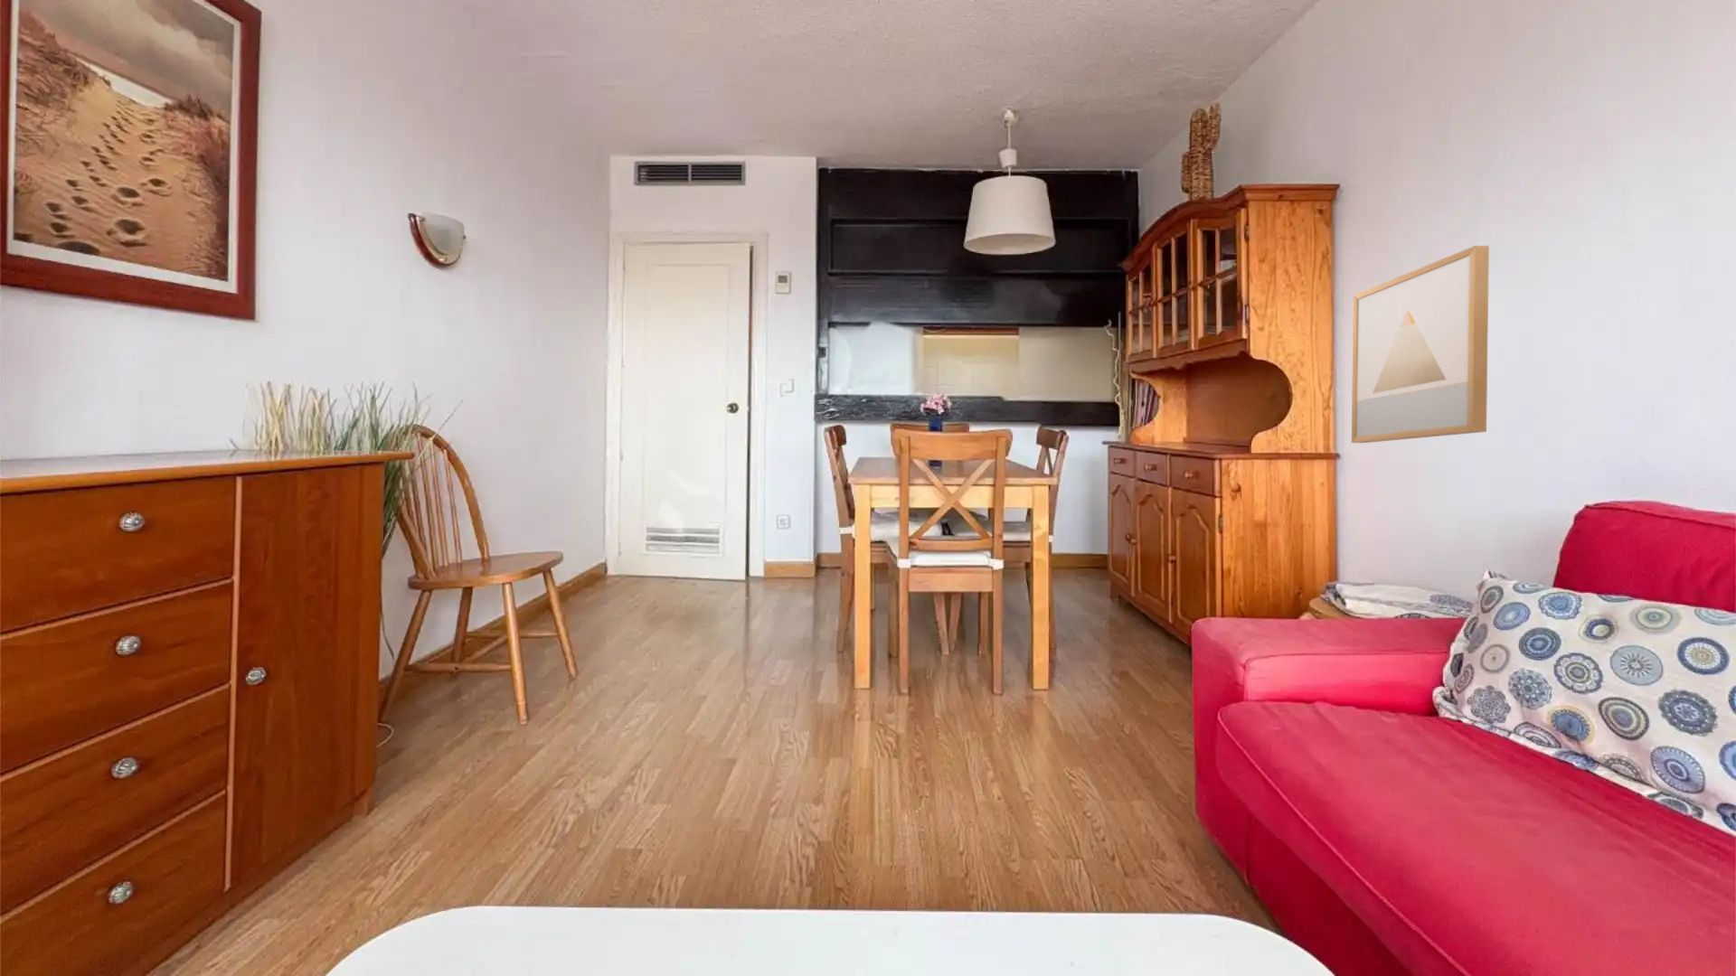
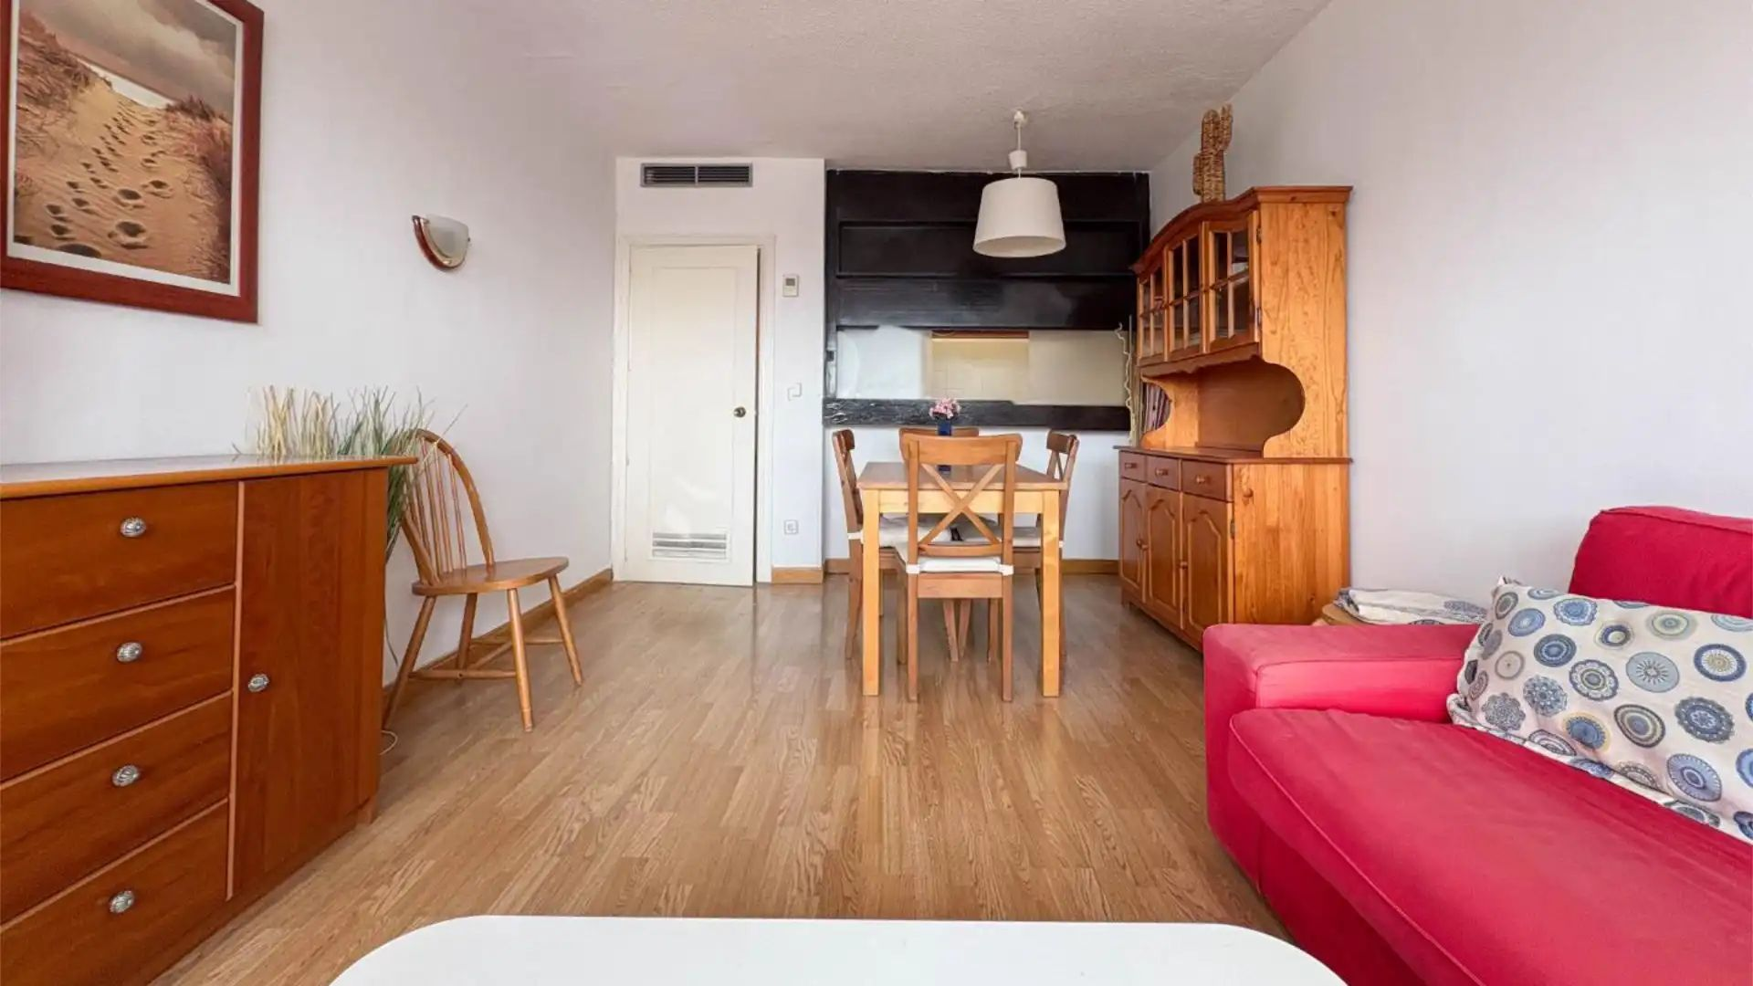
- wall art [1351,245,1490,443]
